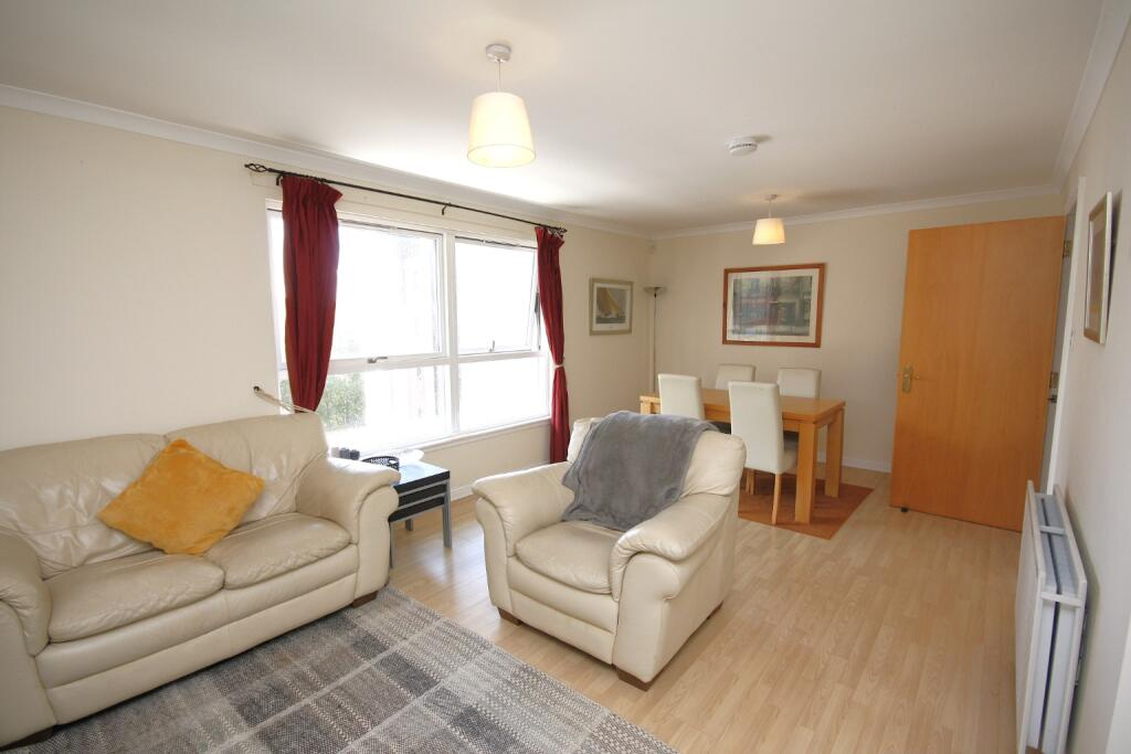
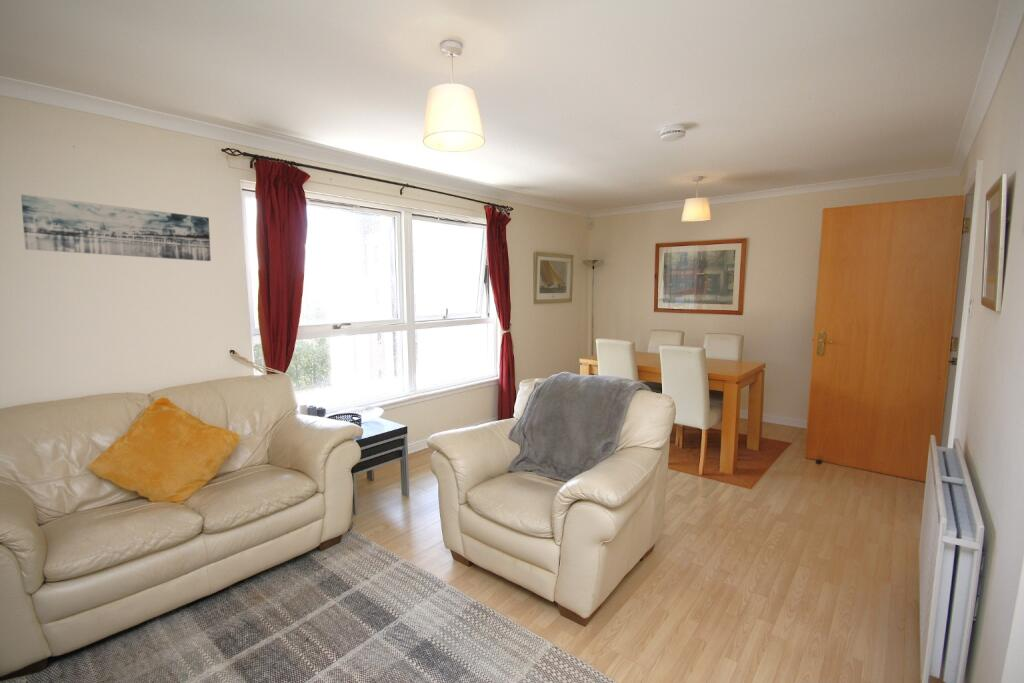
+ wall art [20,193,212,262]
